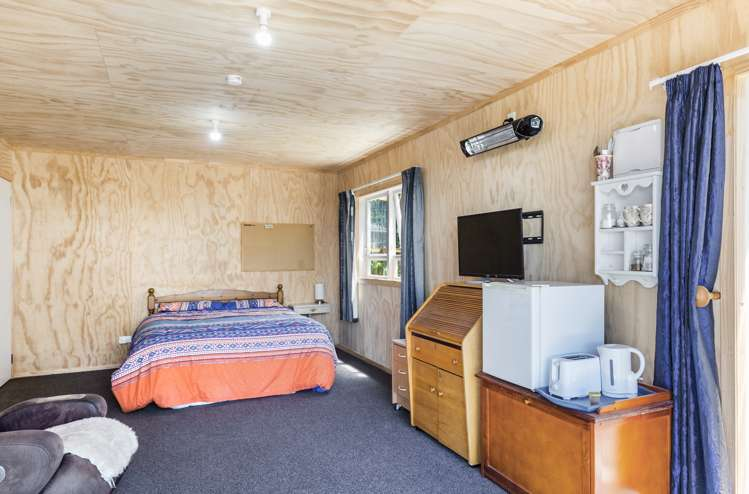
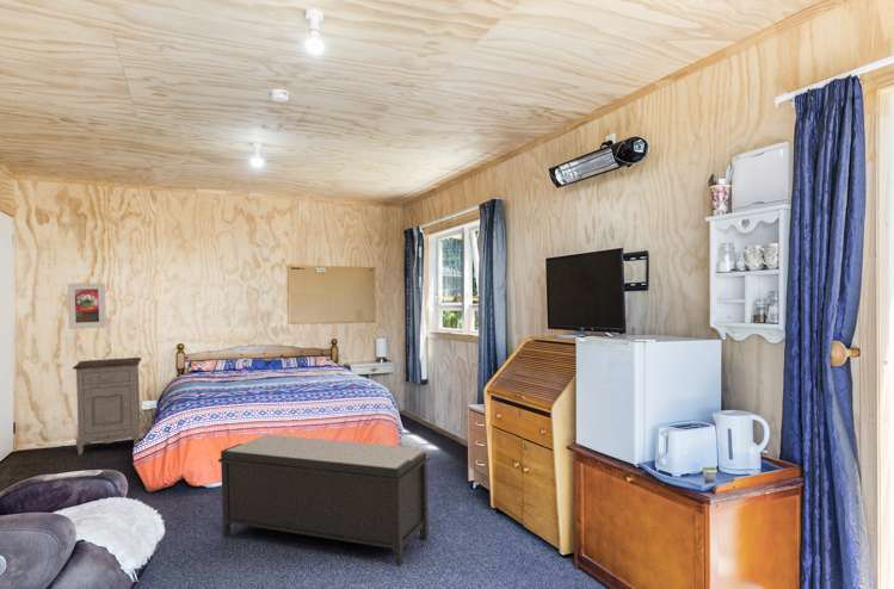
+ bench [217,434,431,568]
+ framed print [67,281,107,330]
+ nightstand [72,356,142,455]
